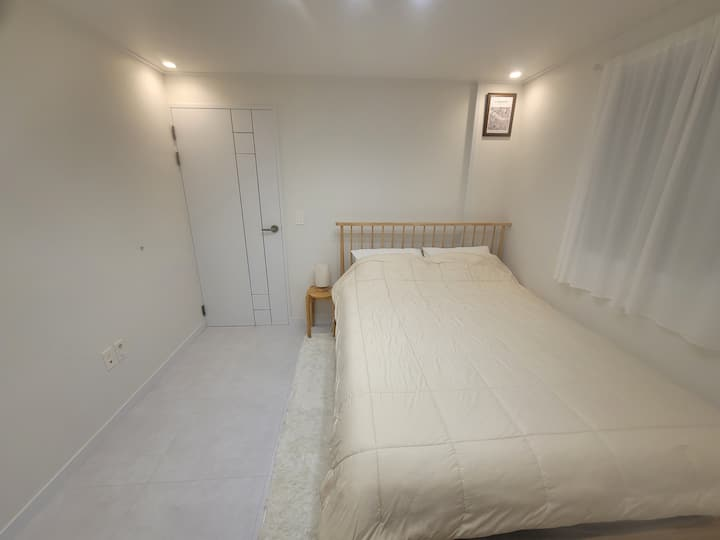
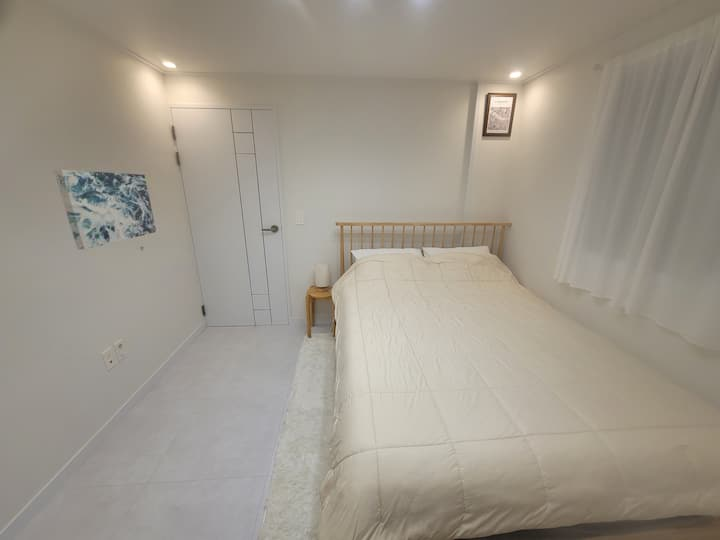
+ wall art [53,169,157,250]
